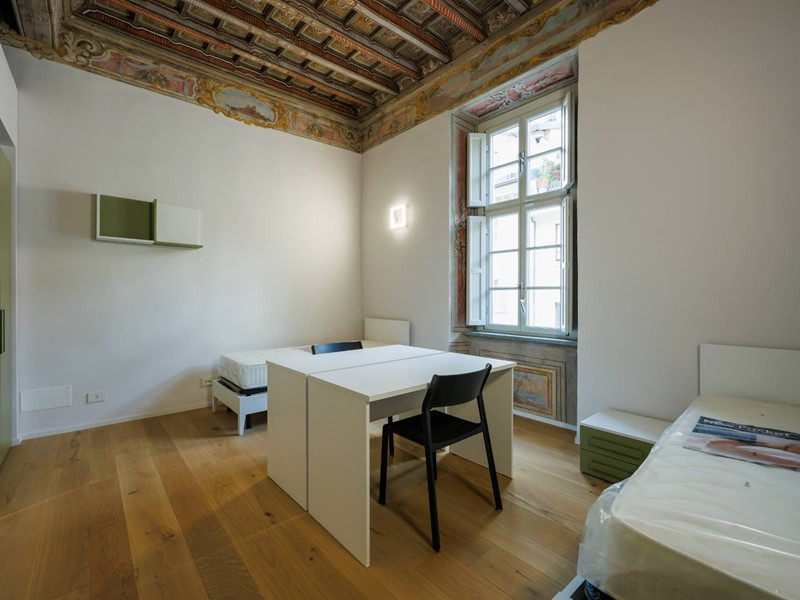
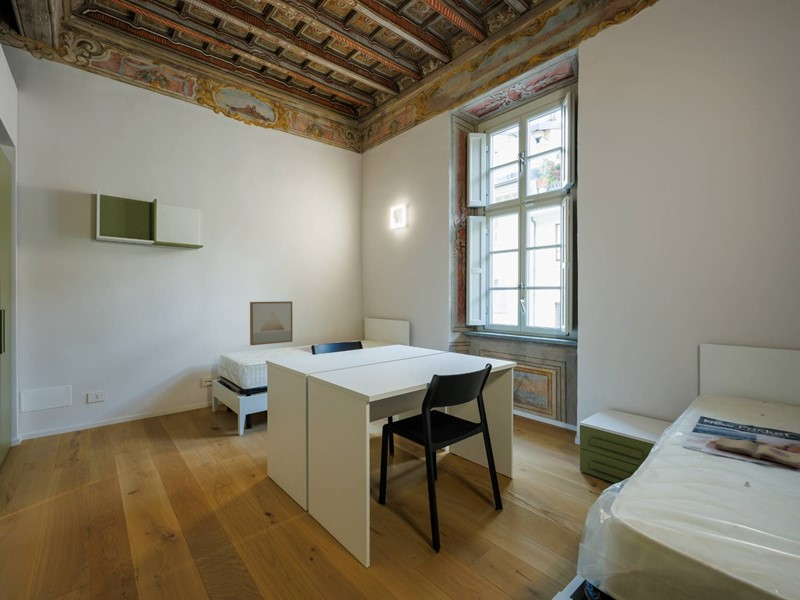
+ diary [714,435,800,469]
+ wall art [249,300,294,346]
